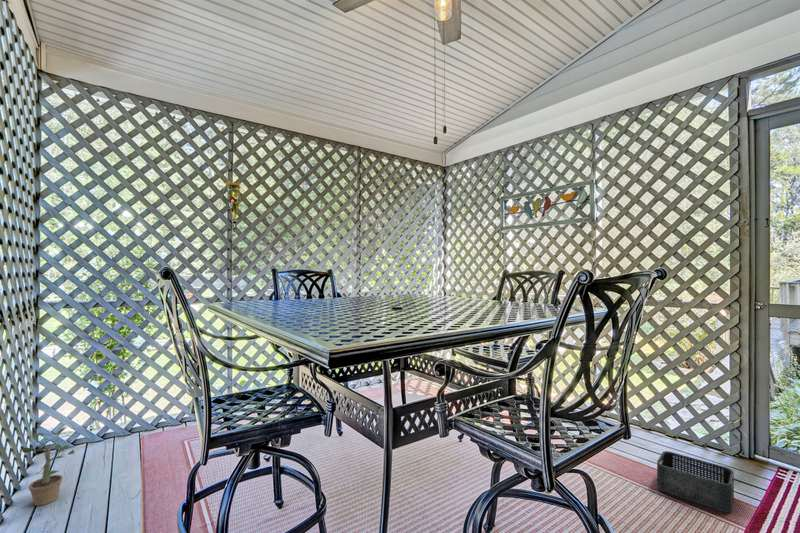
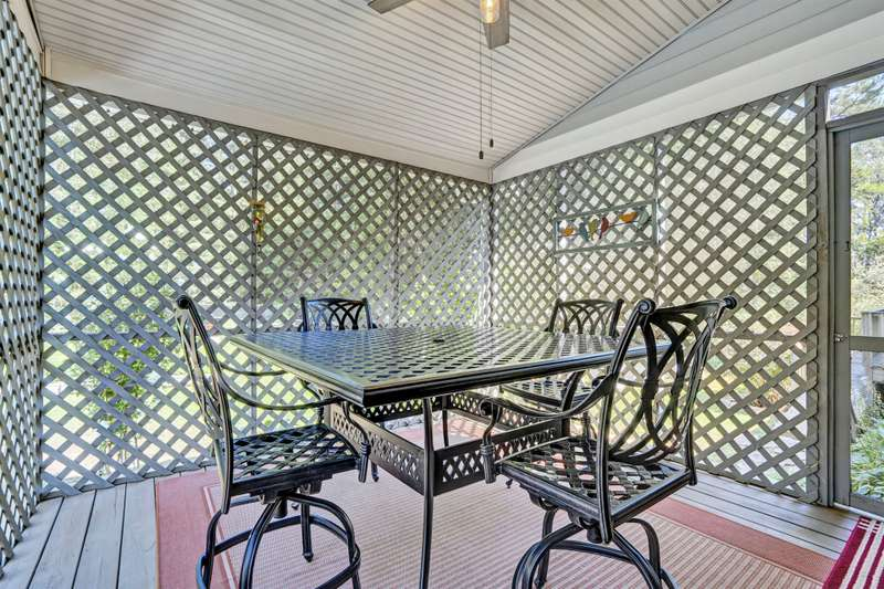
- potted plant [21,425,75,507]
- storage bin [656,450,735,513]
